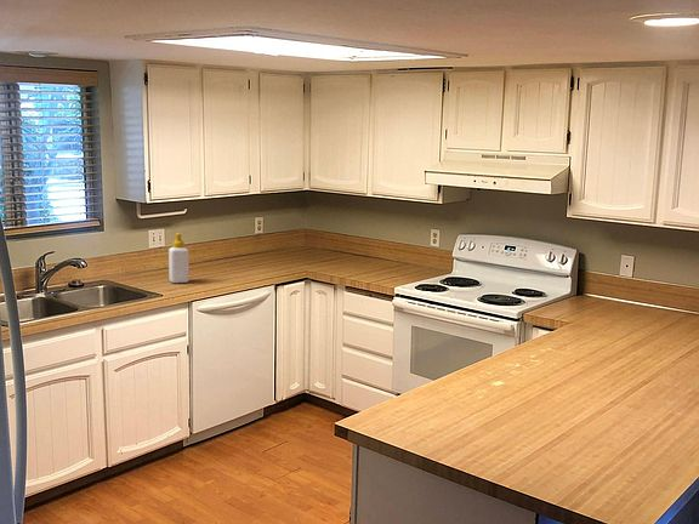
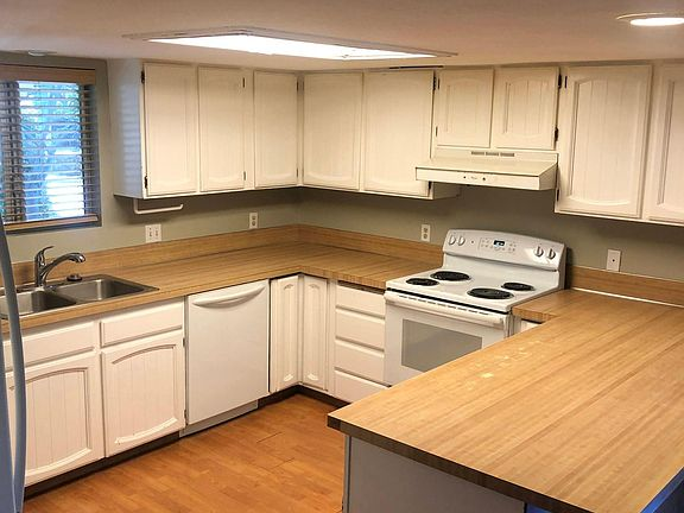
- soap bottle [167,232,191,284]
